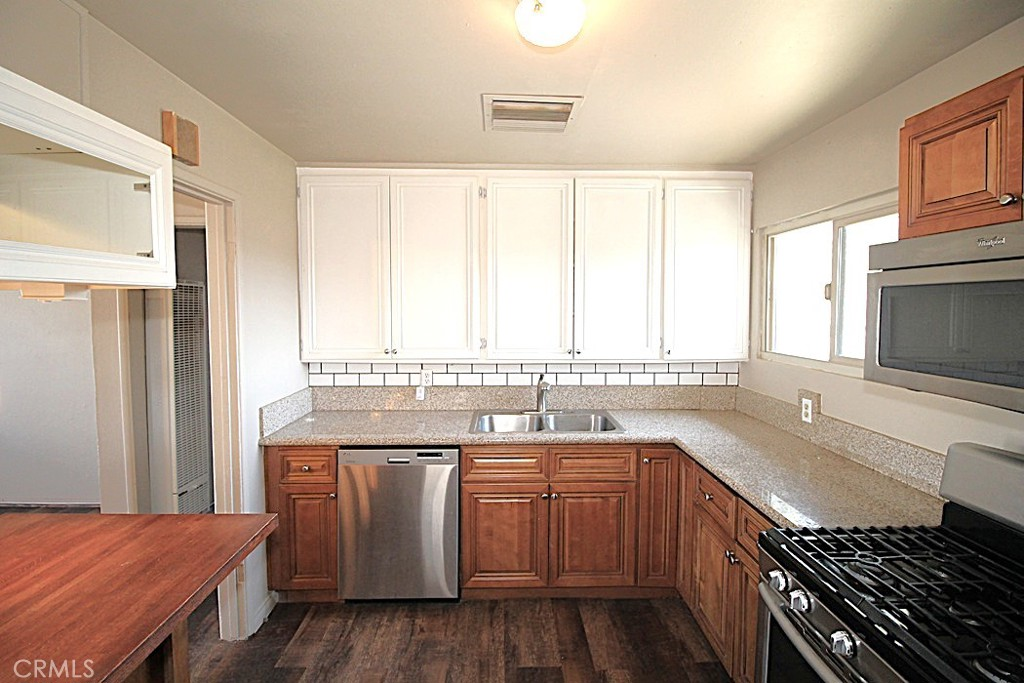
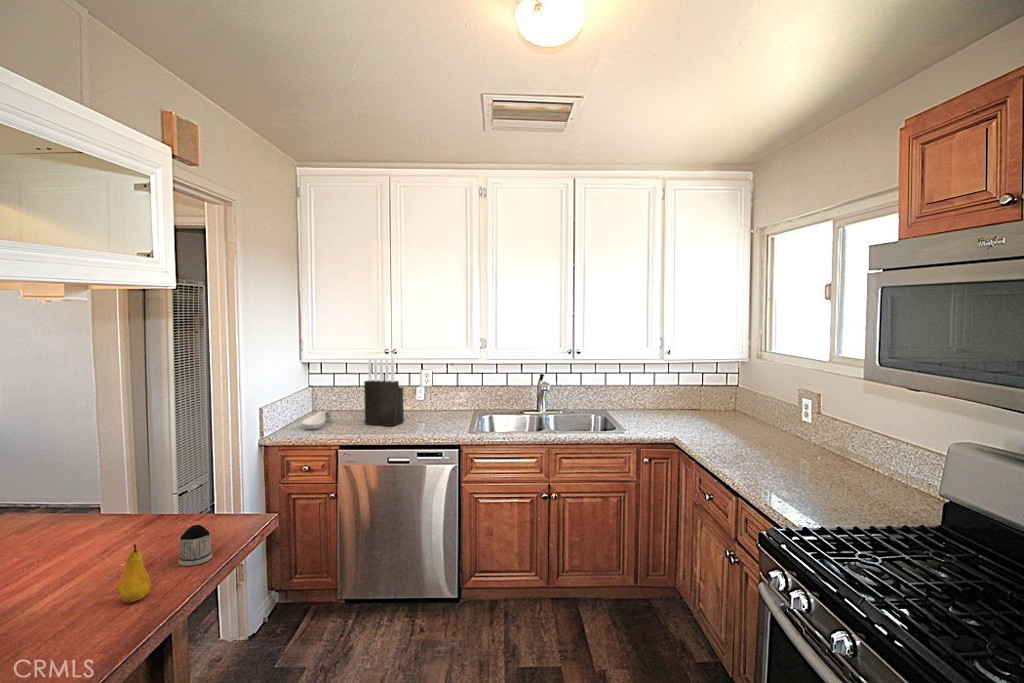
+ spoon rest [300,410,334,430]
+ tea glass holder [177,523,214,567]
+ fruit [116,543,152,603]
+ knife block [363,358,405,427]
